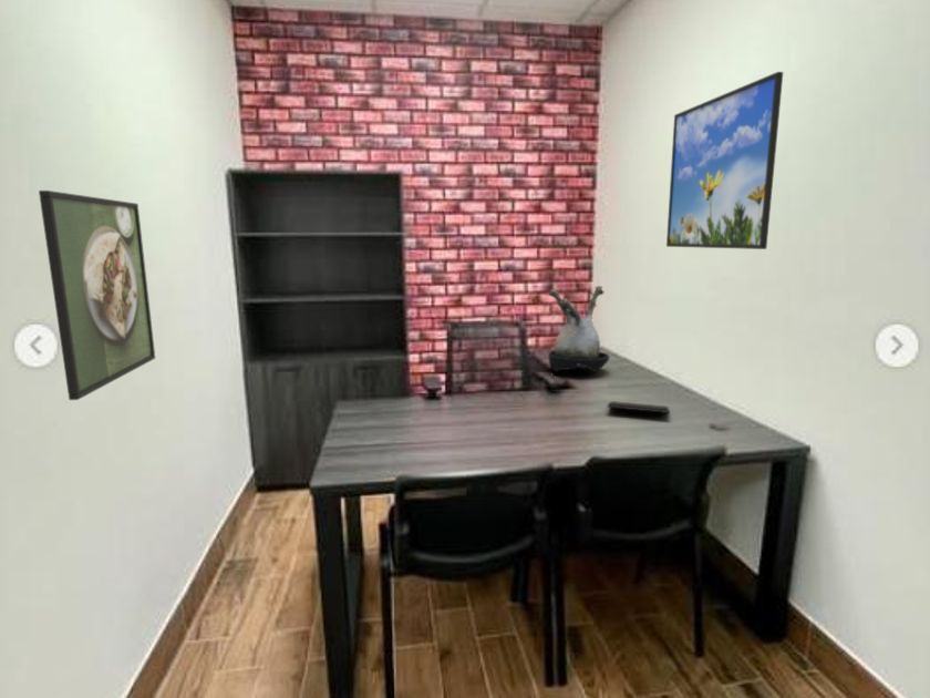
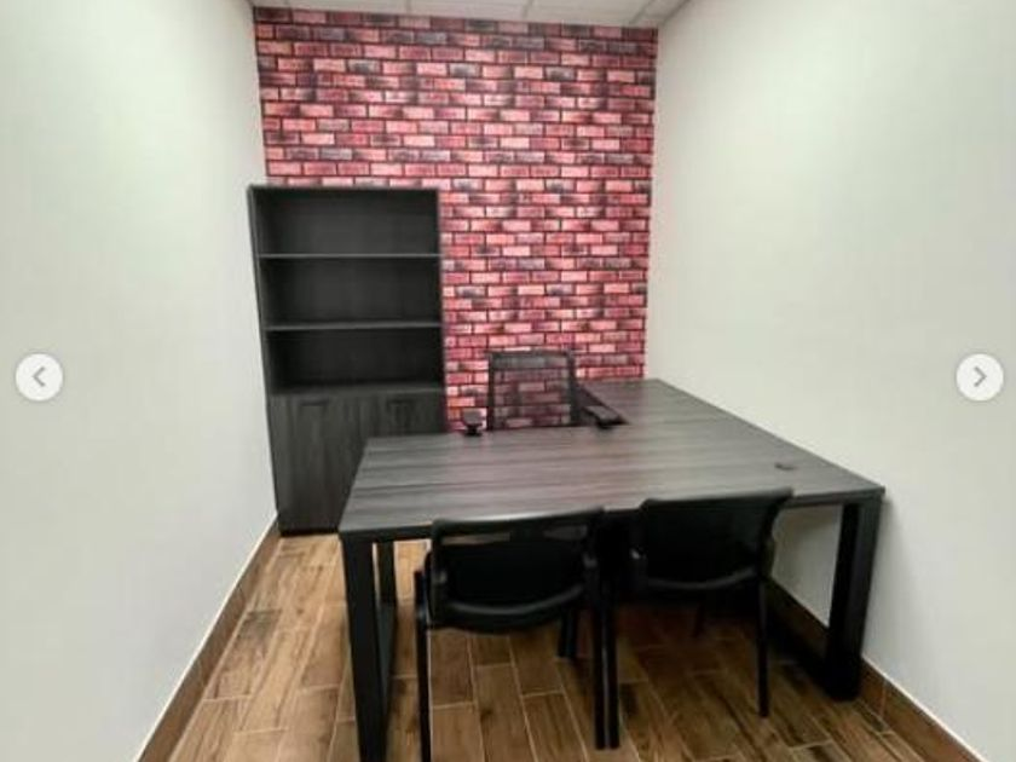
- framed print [665,71,784,250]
- notepad [607,400,671,421]
- plant [547,285,610,373]
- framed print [38,189,156,401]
